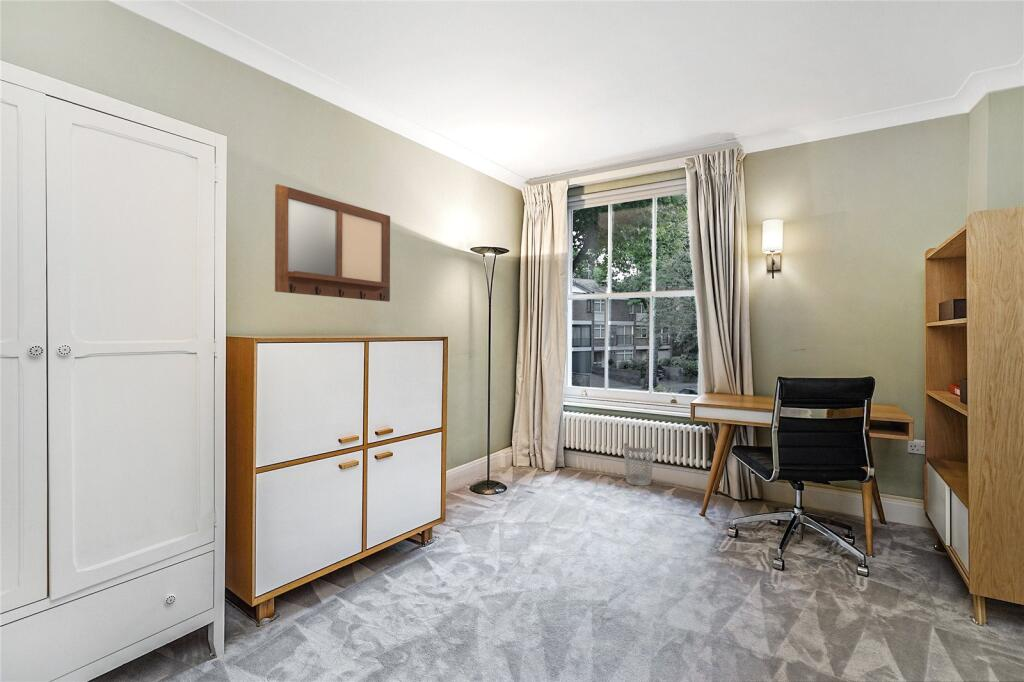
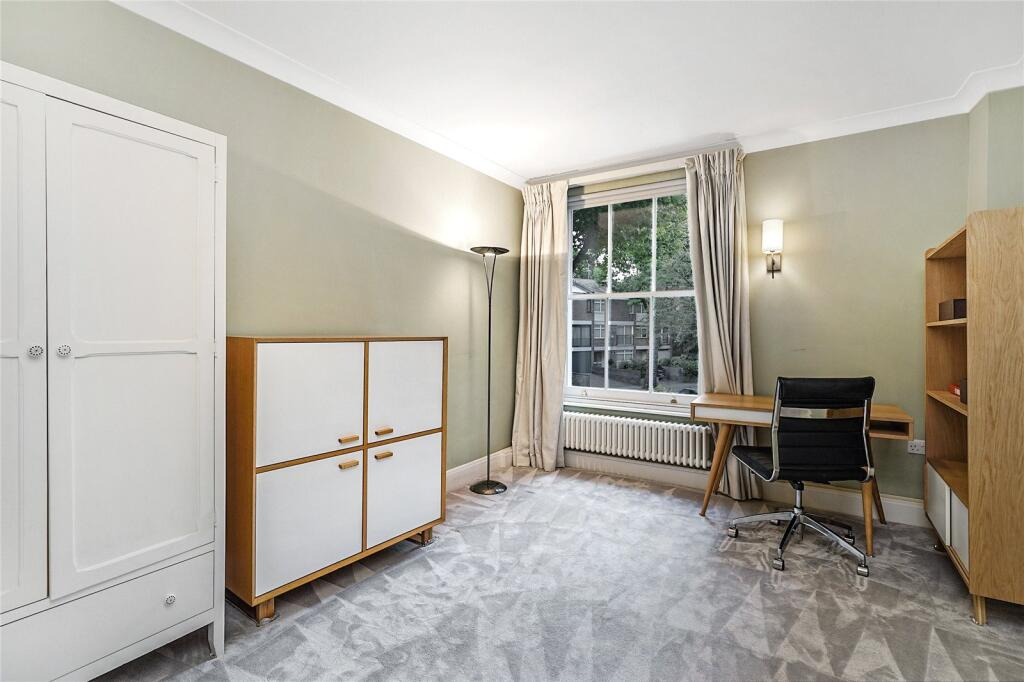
- writing board [274,183,391,302]
- wastebasket [622,442,655,487]
